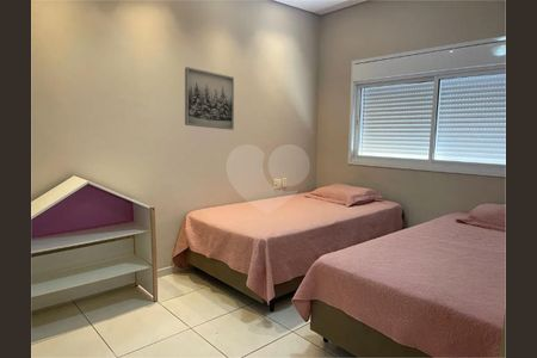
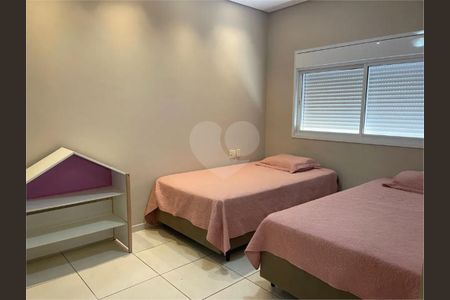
- wall art [184,66,235,131]
